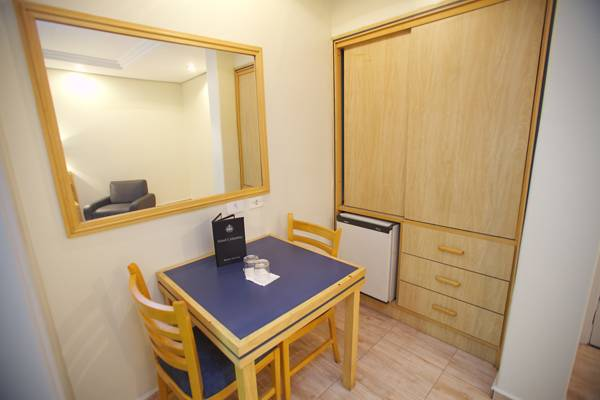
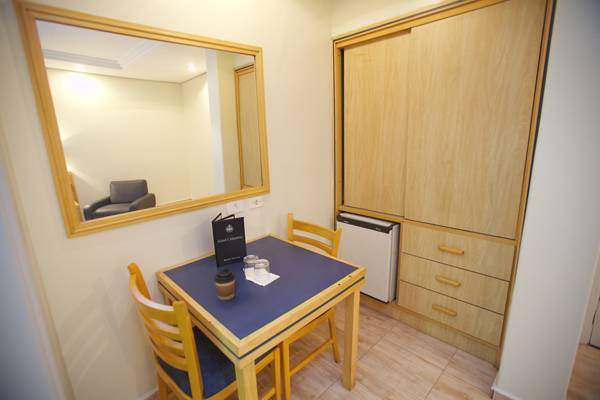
+ coffee cup [213,267,236,301]
